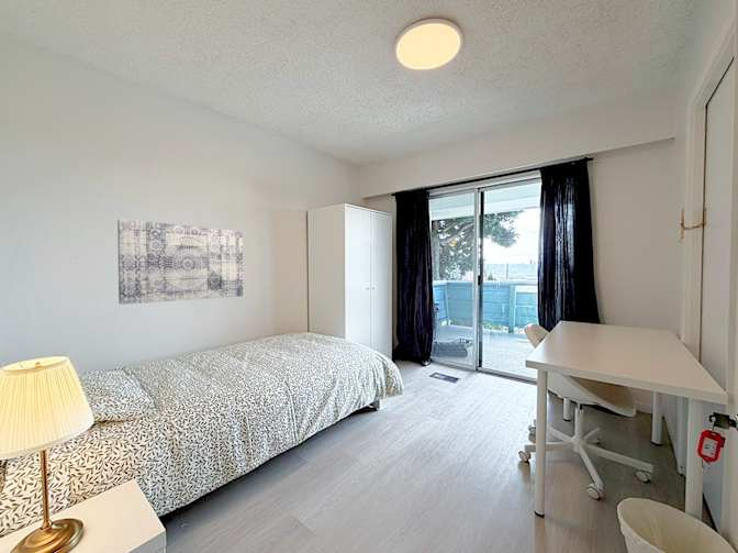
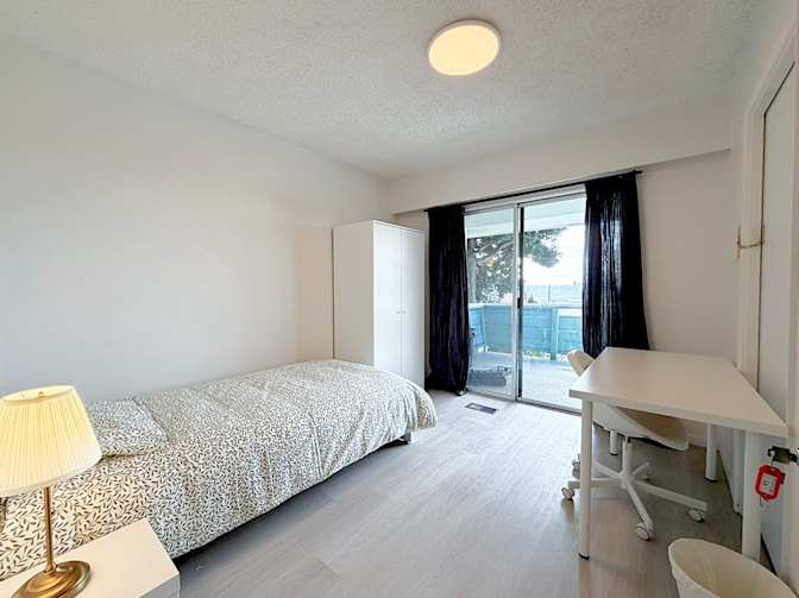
- wall art [116,218,244,306]
